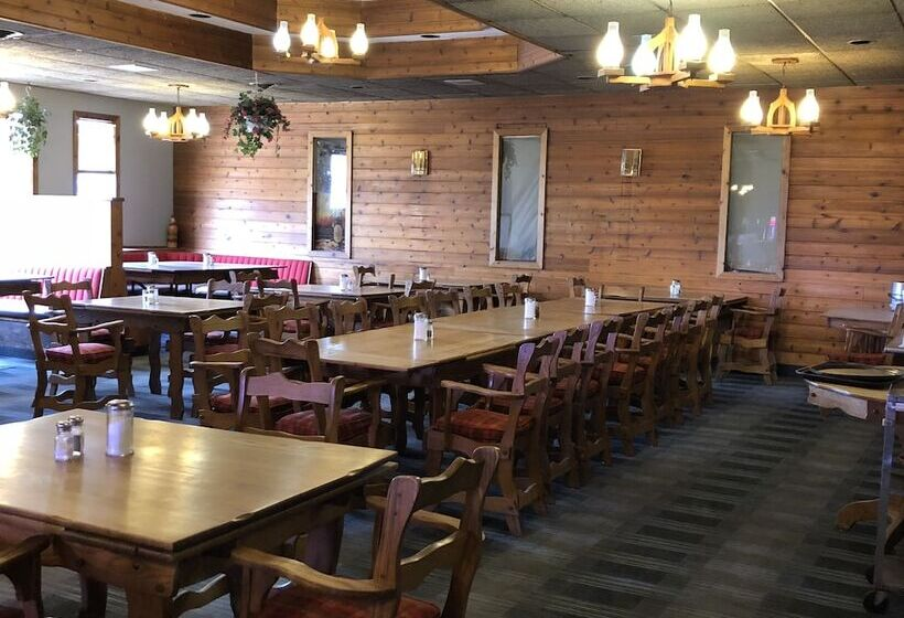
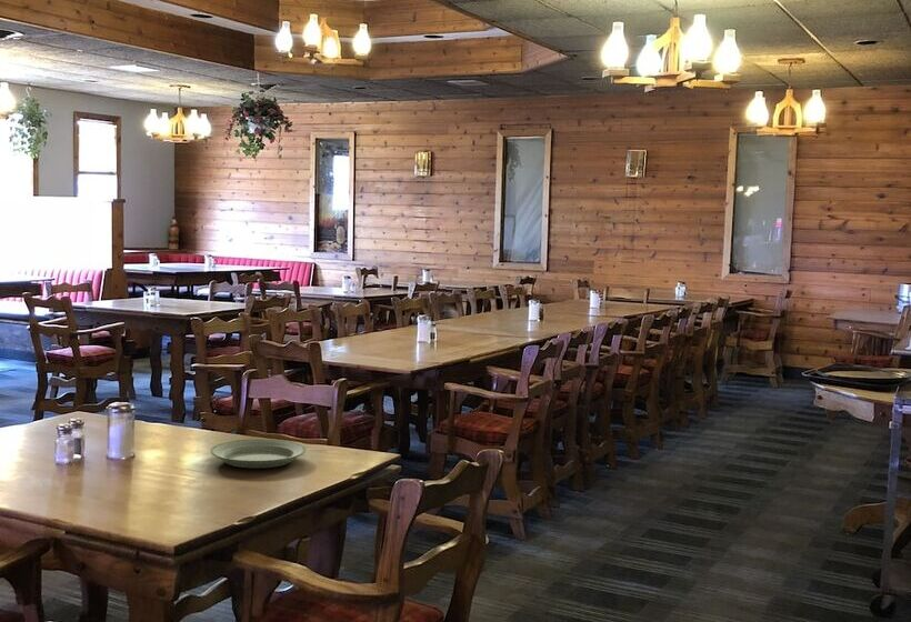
+ plate [209,438,308,470]
